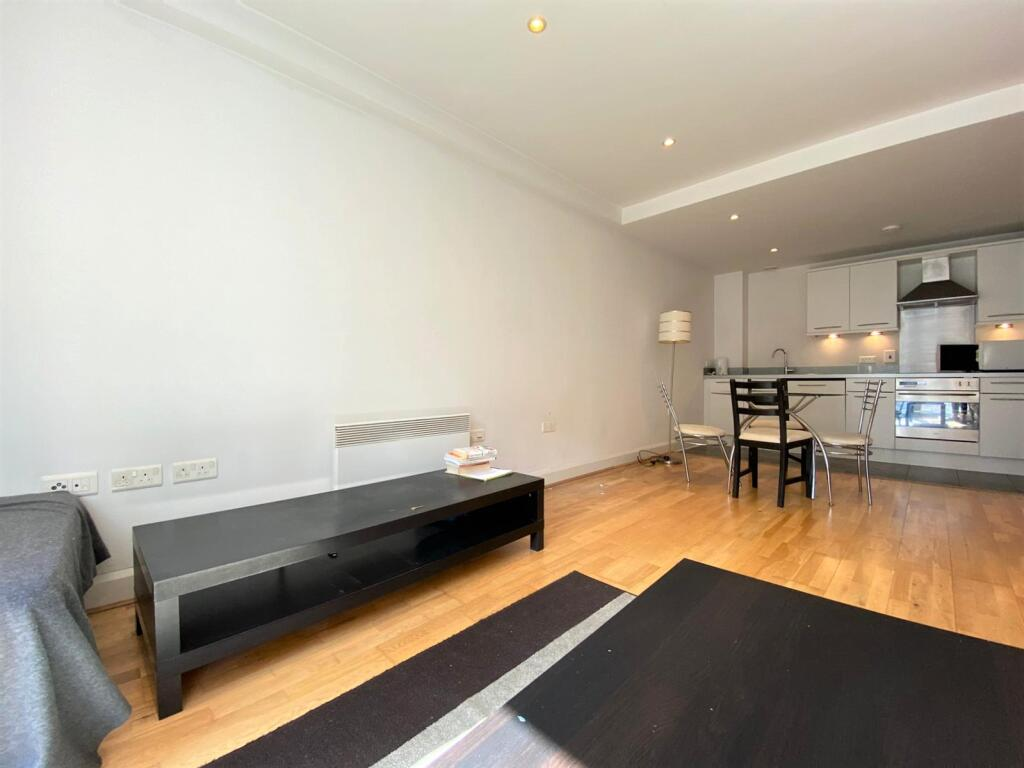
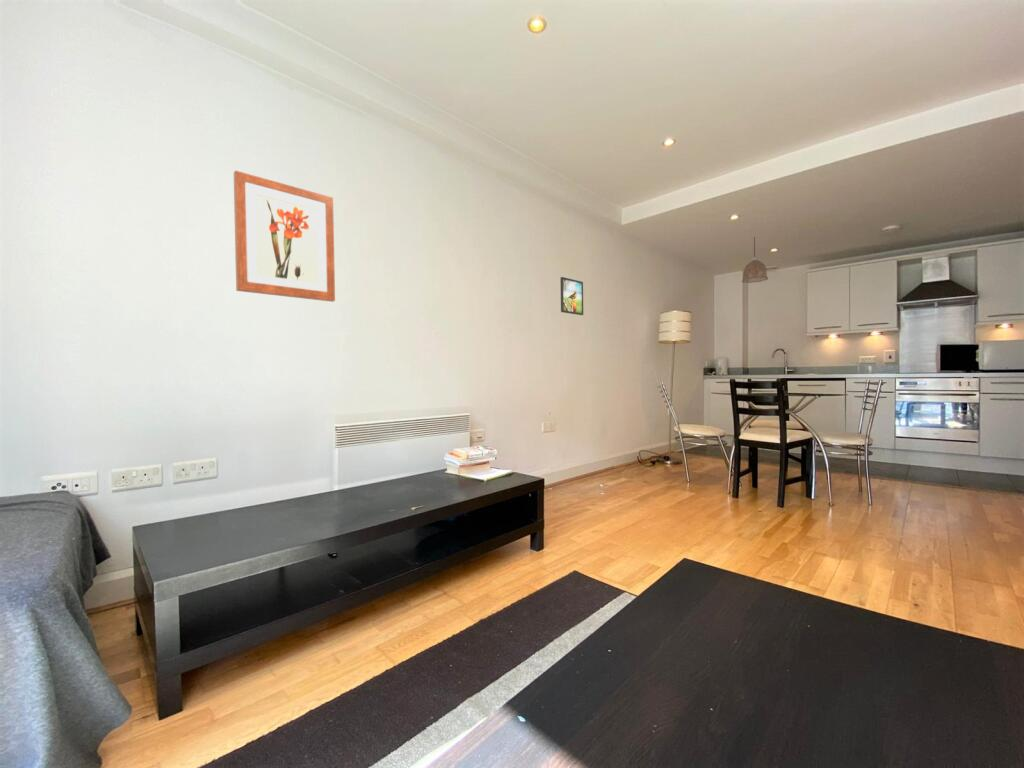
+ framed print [559,276,584,316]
+ pendant lamp [741,236,769,284]
+ wall art [233,169,336,303]
